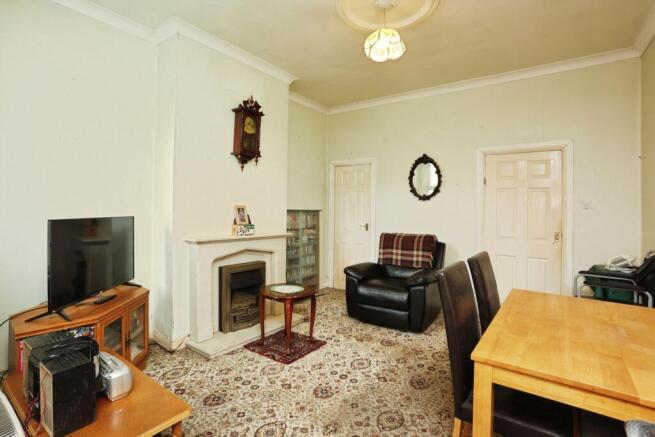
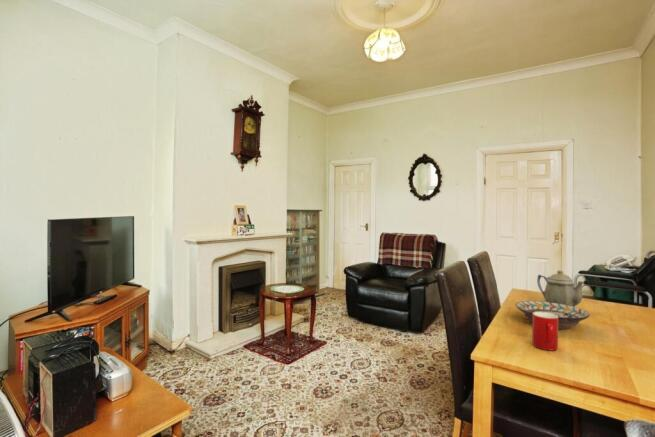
+ cup [531,312,559,351]
+ decorative bowl [515,300,591,330]
+ teapot [536,269,586,307]
